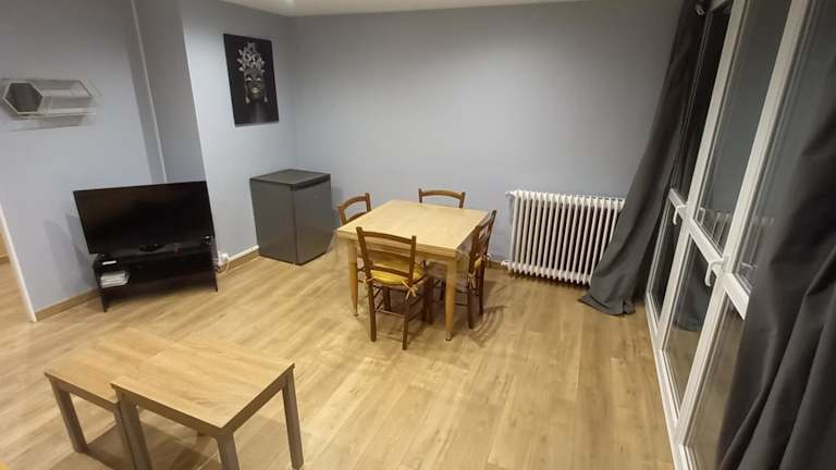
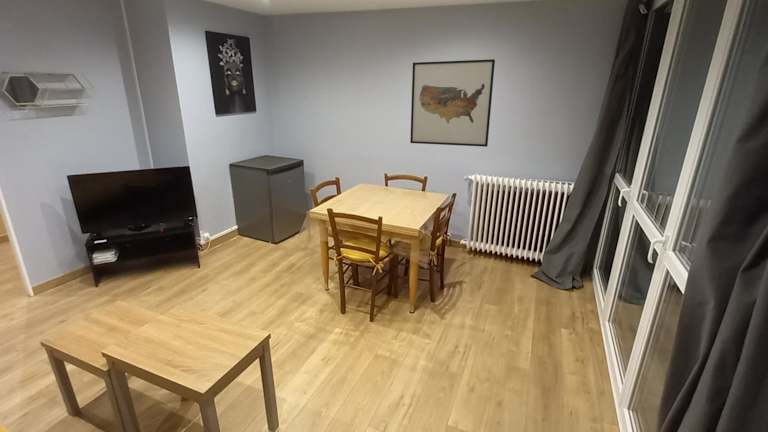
+ wall art [409,58,496,148]
